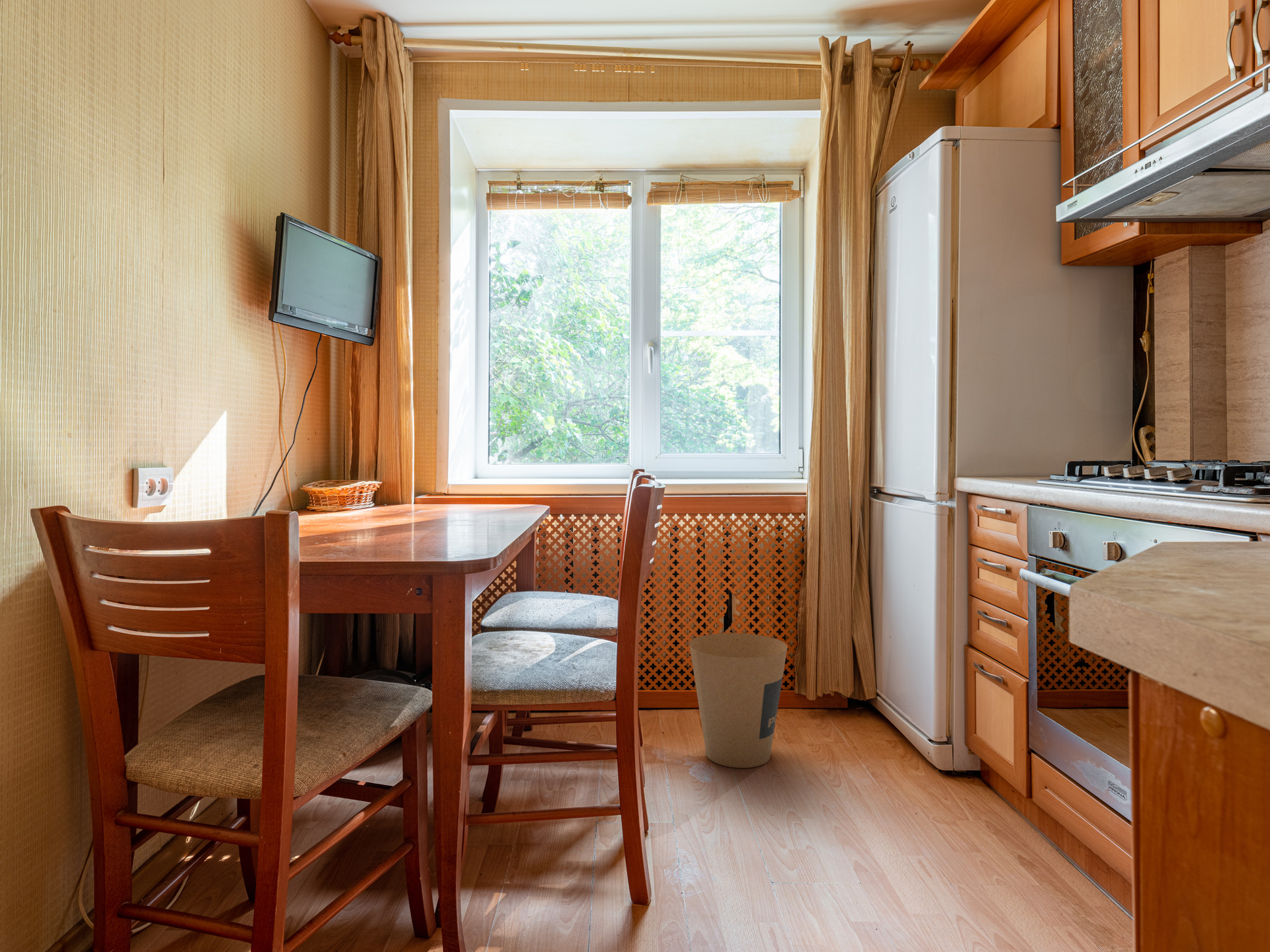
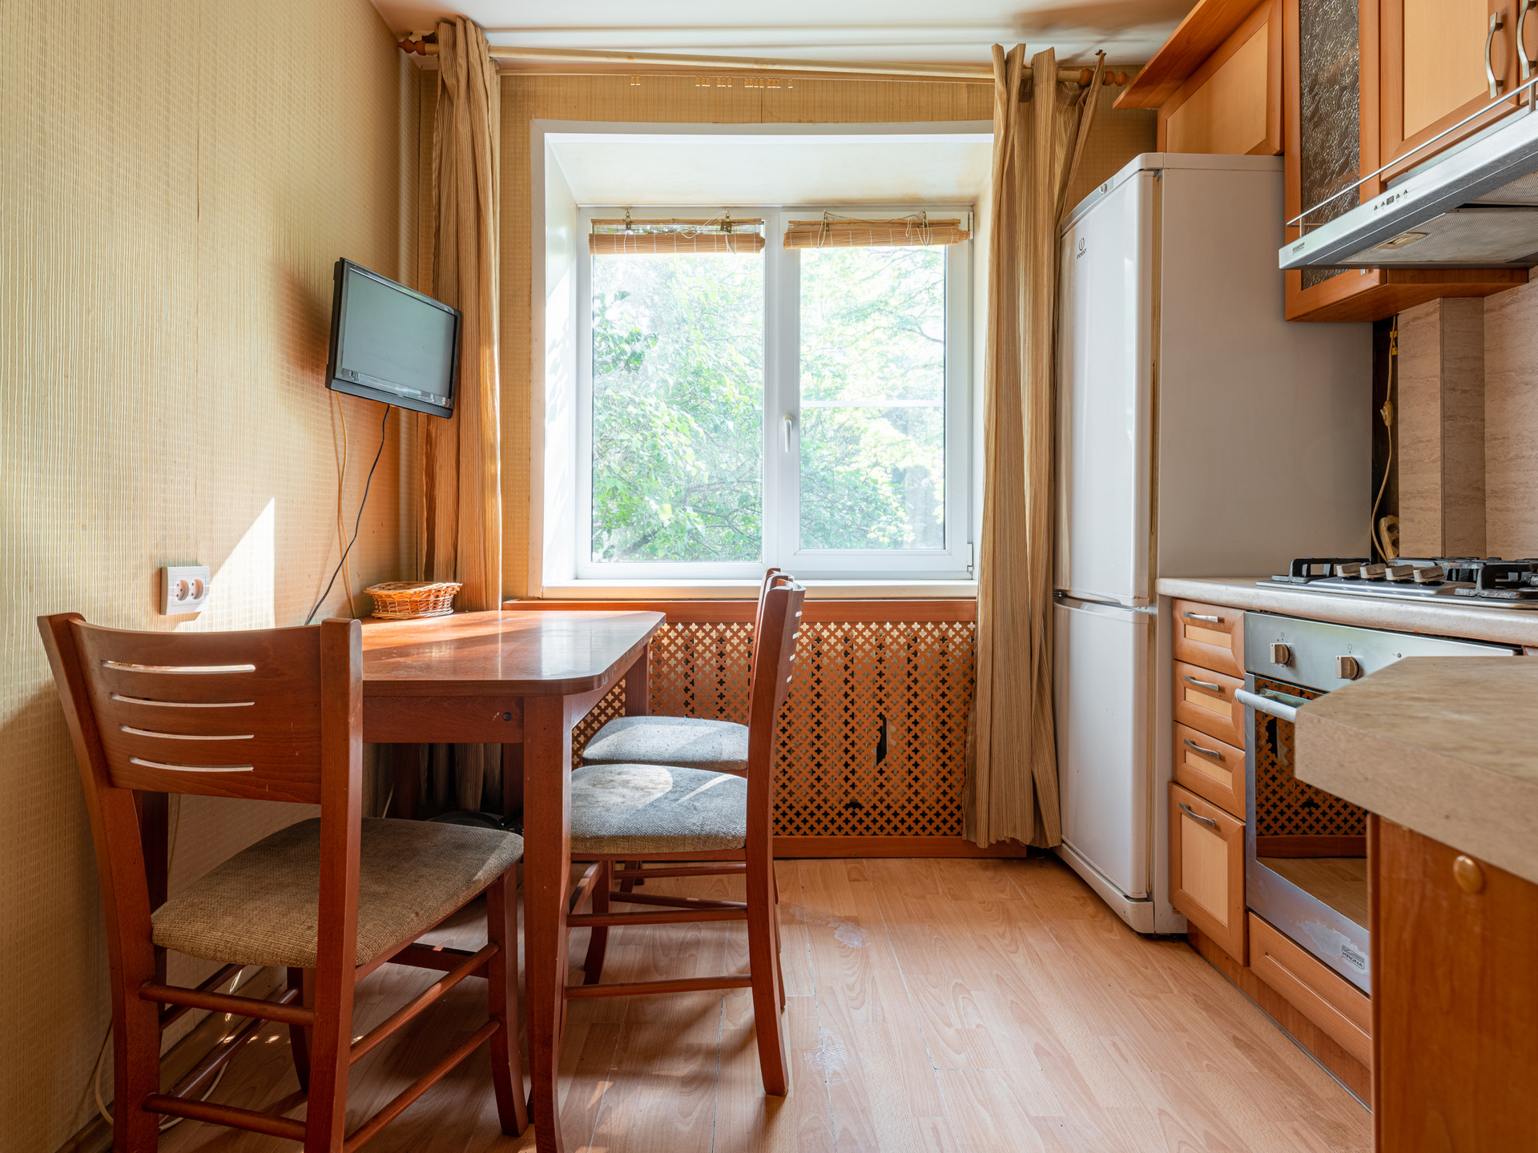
- trash can [689,633,788,769]
